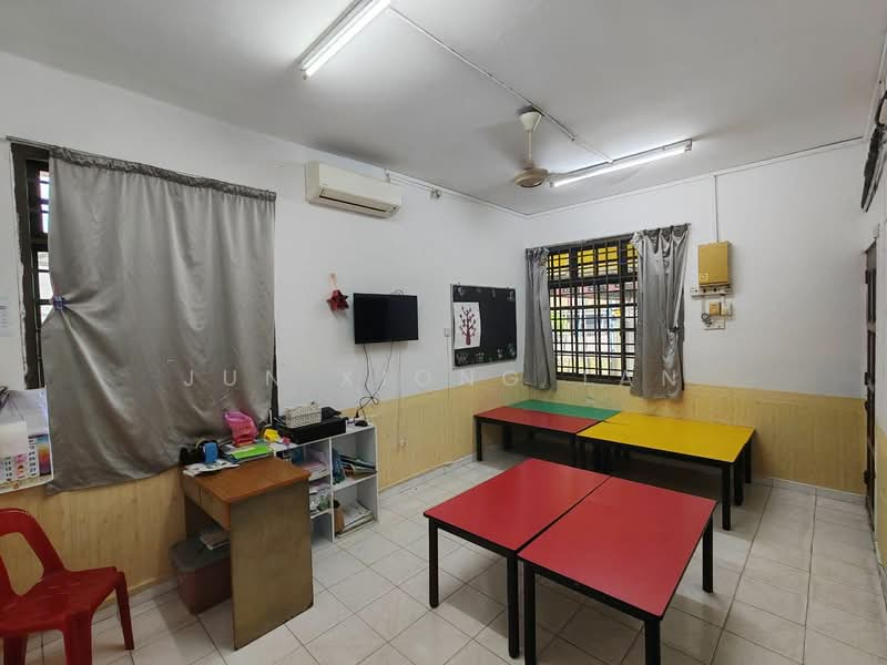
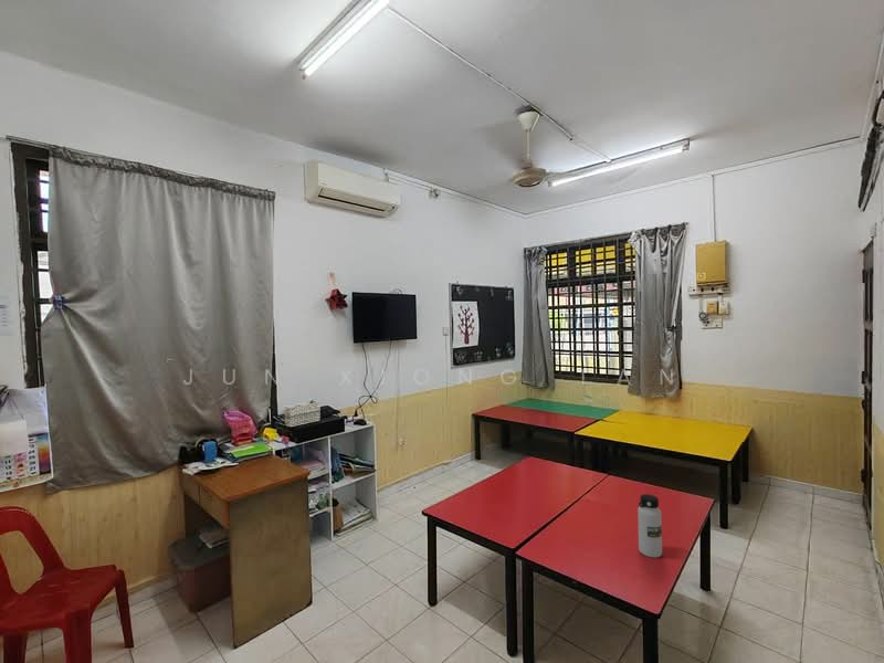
+ water bottle [636,493,663,558]
